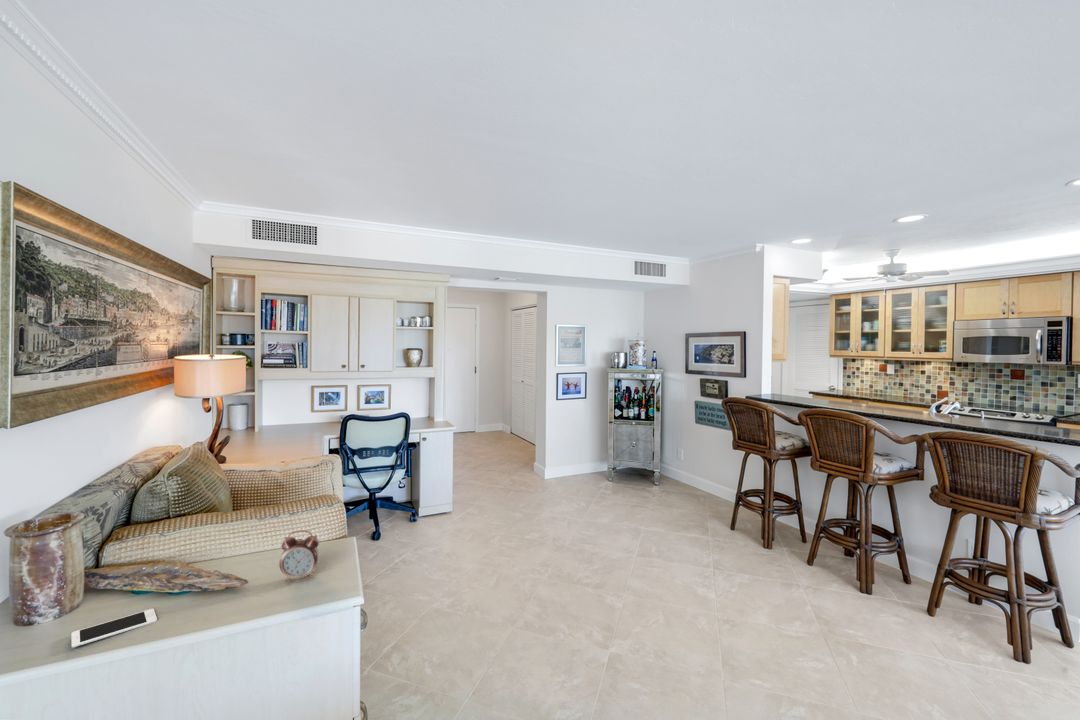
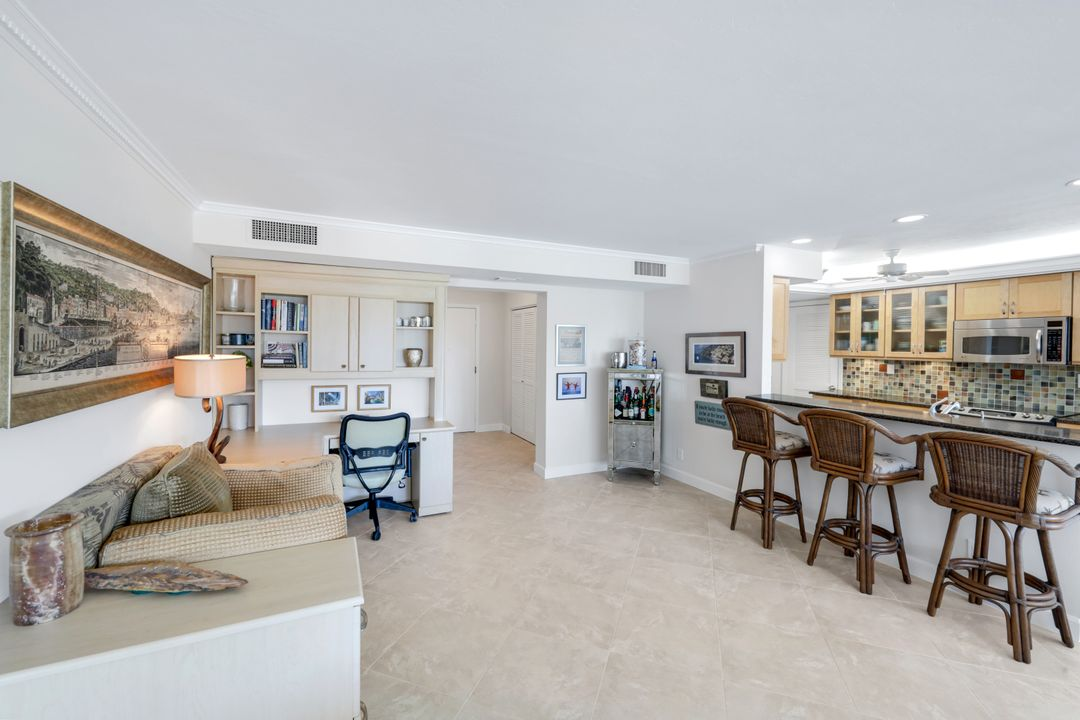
- alarm clock [278,529,320,582]
- cell phone [71,608,158,648]
